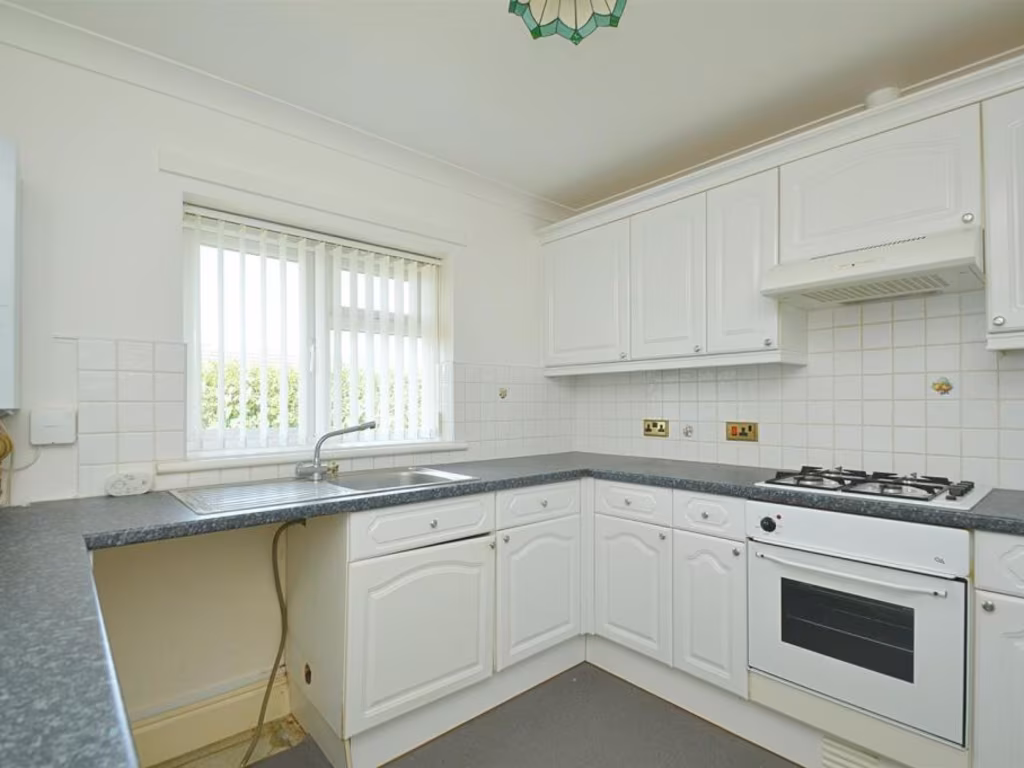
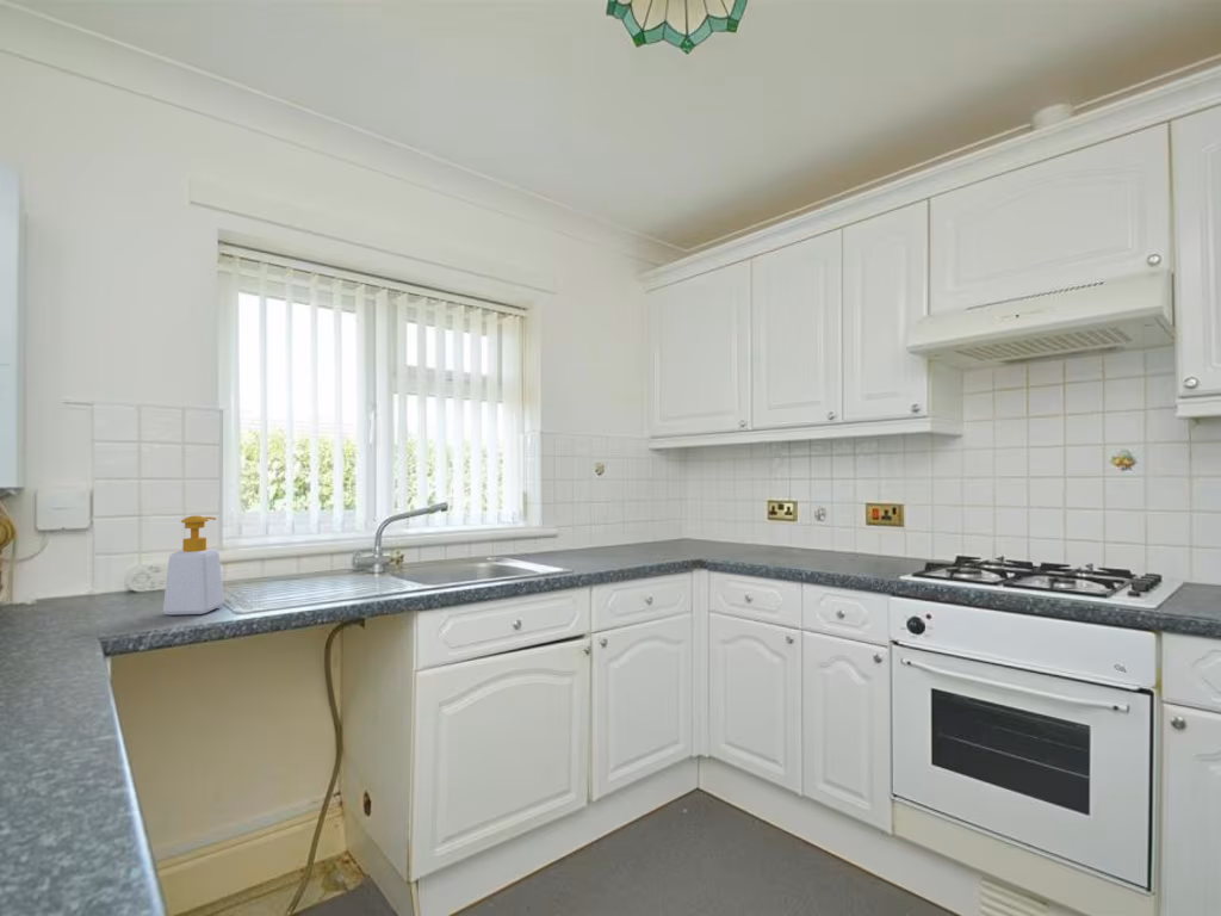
+ soap bottle [162,514,225,617]
